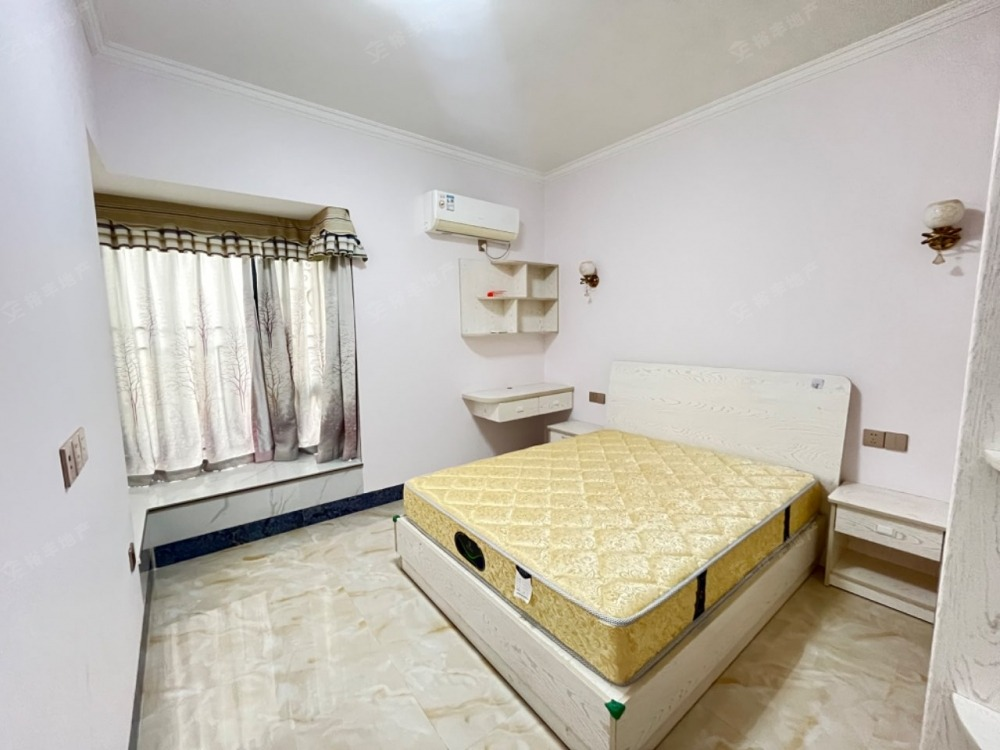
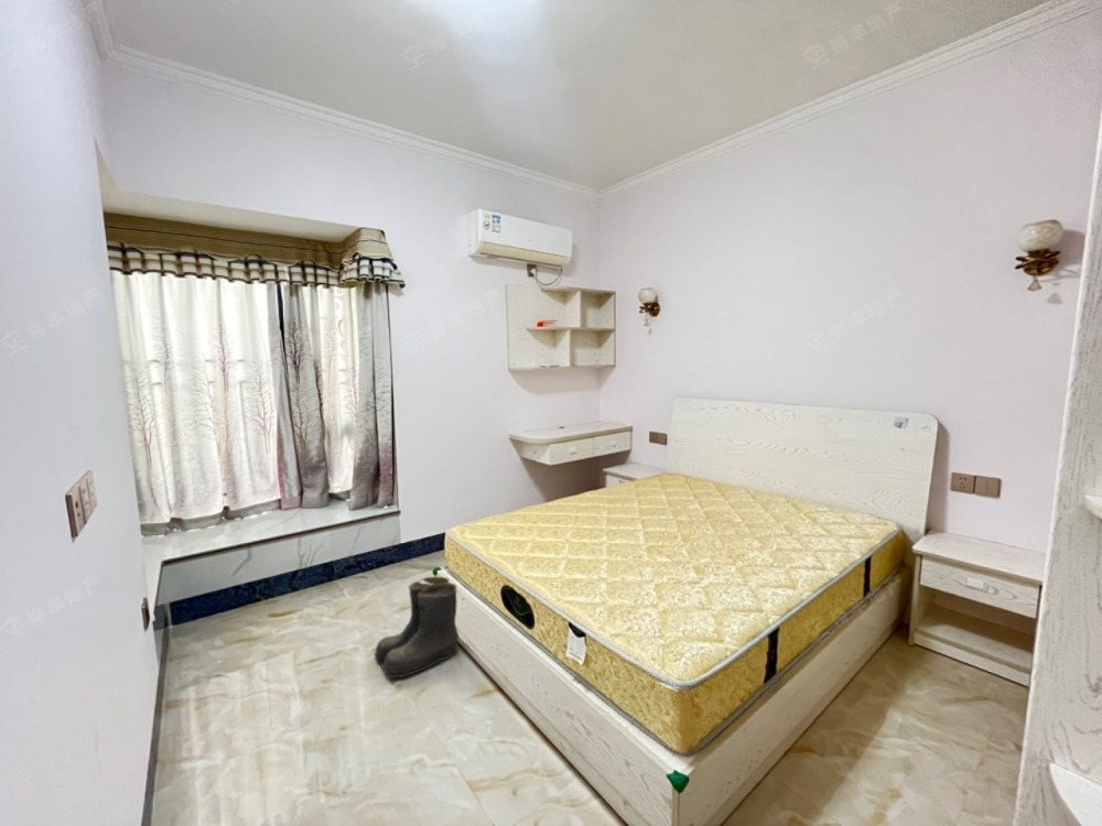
+ boots [372,576,461,680]
